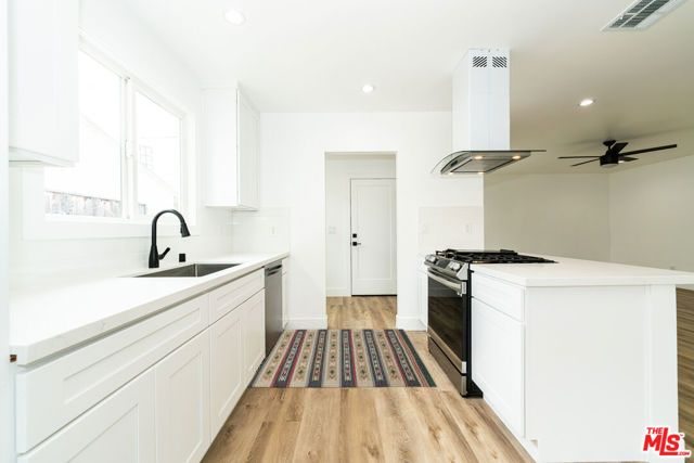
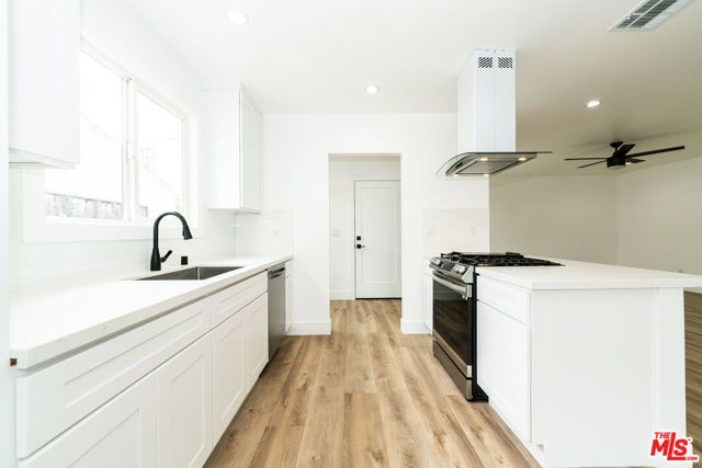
- rug [247,327,438,388]
